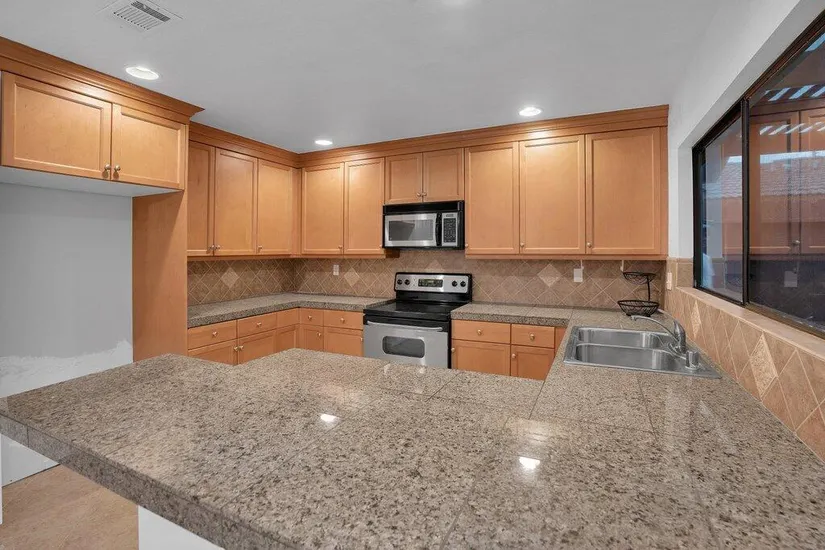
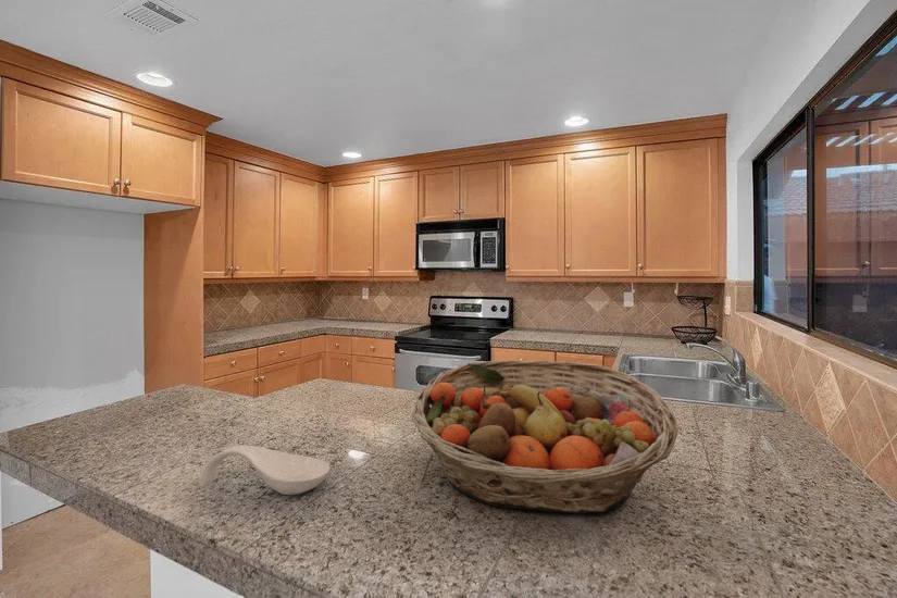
+ fruit basket [411,360,680,514]
+ spoon rest [198,444,332,496]
